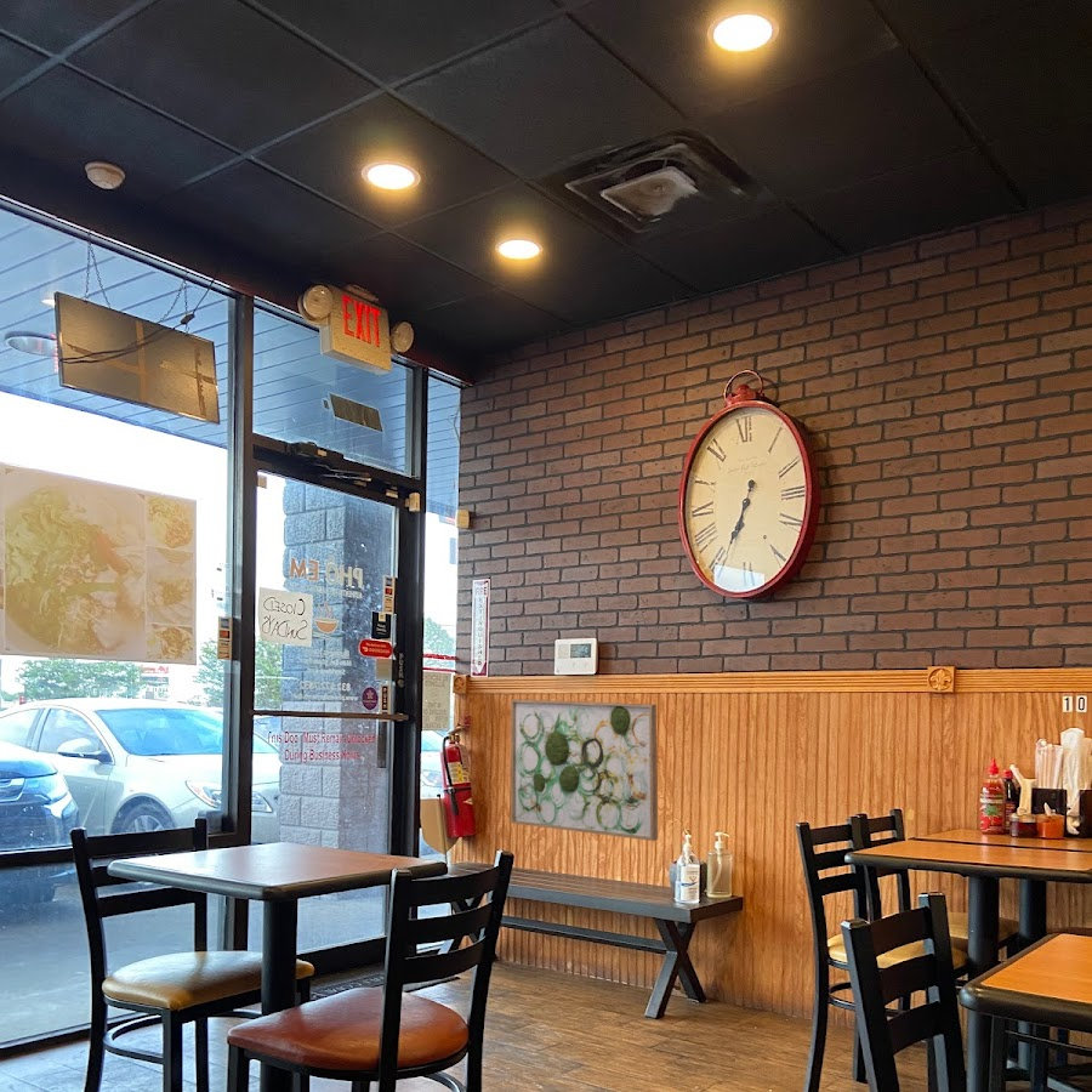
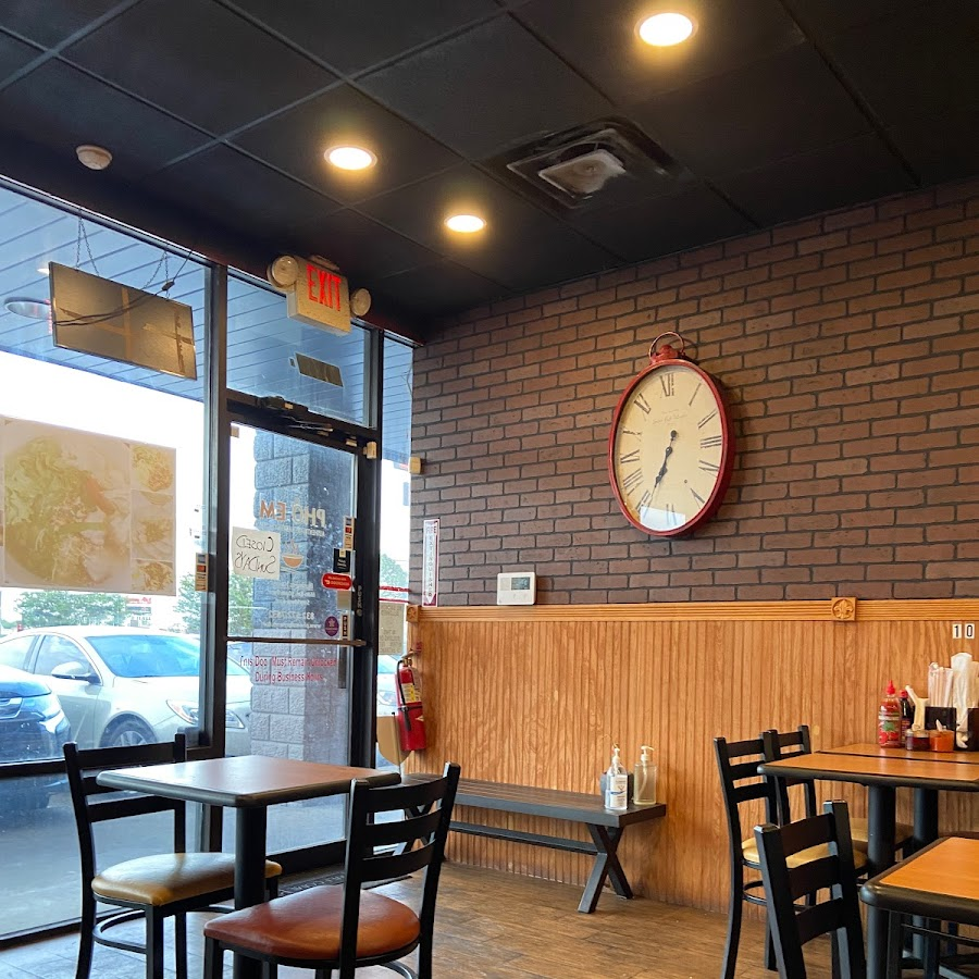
- wall art [510,699,659,842]
